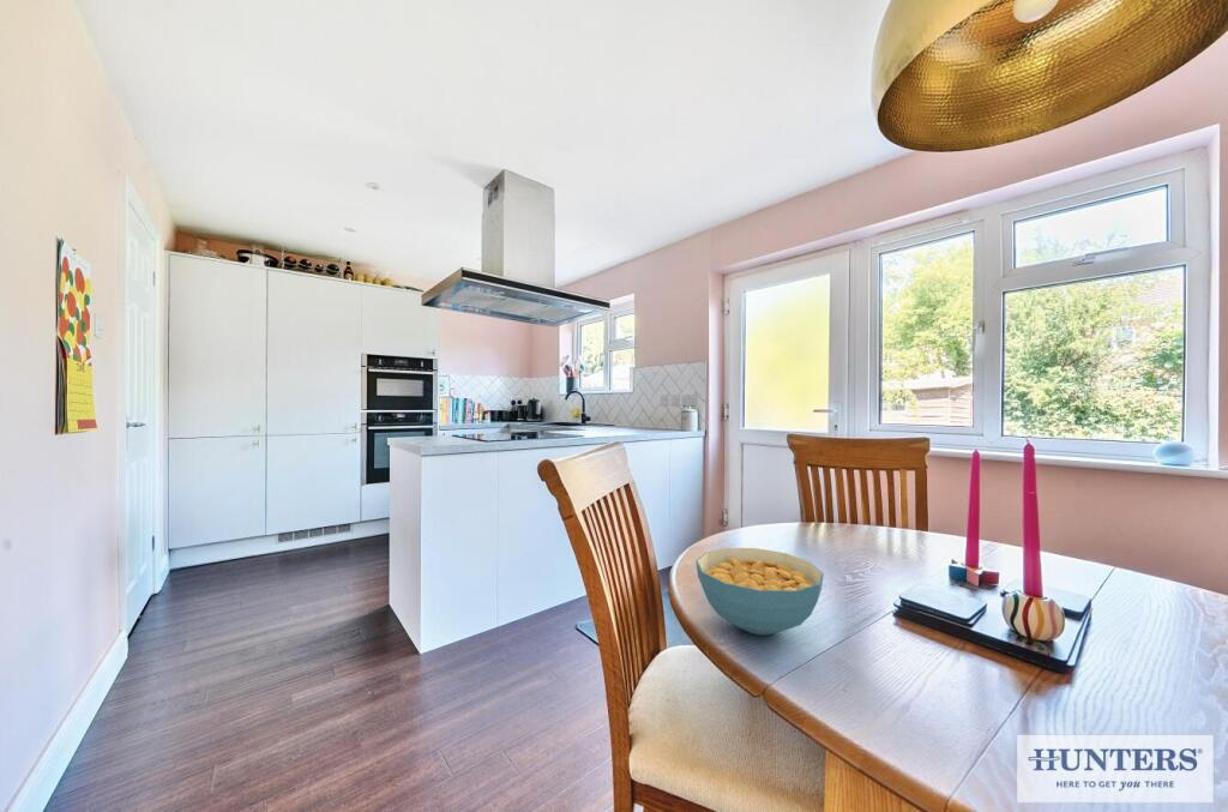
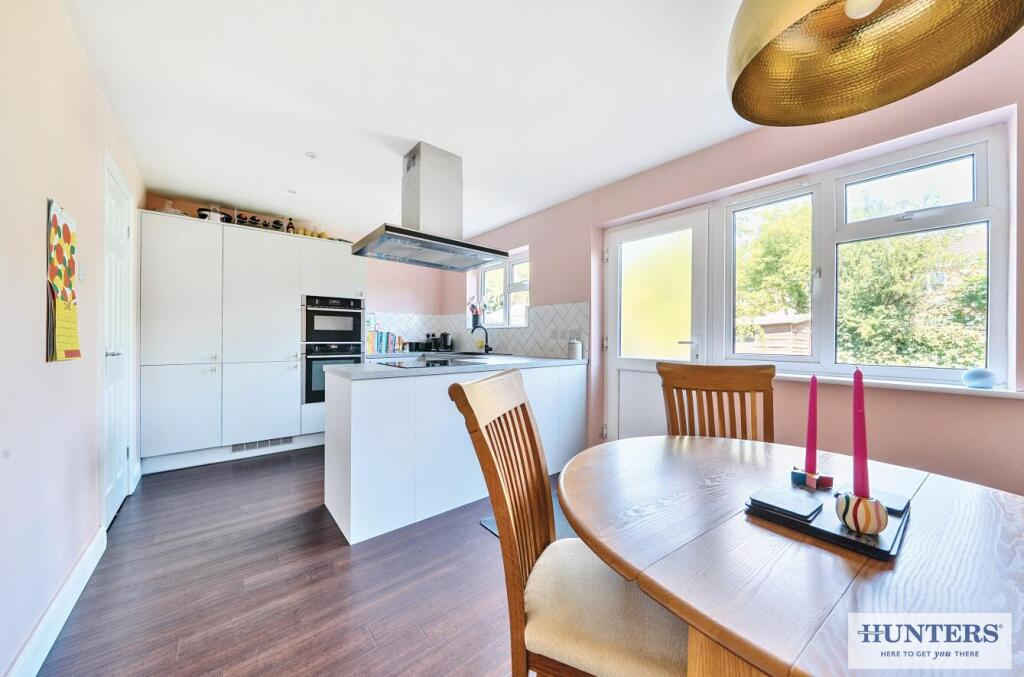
- cereal bowl [694,547,825,636]
